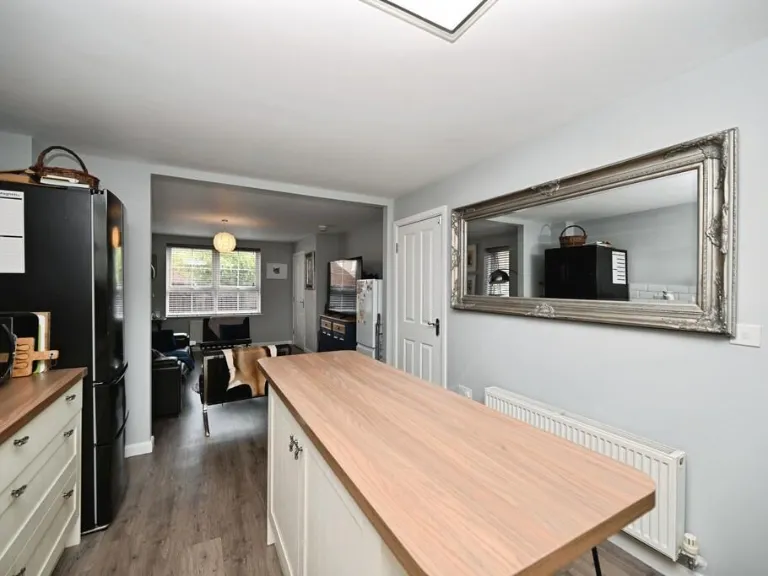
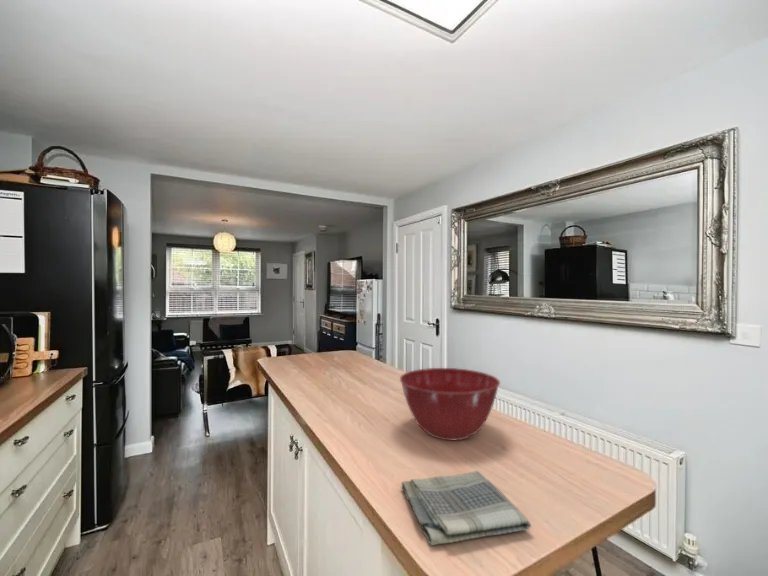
+ dish towel [400,470,532,546]
+ mixing bowl [399,367,501,441]
